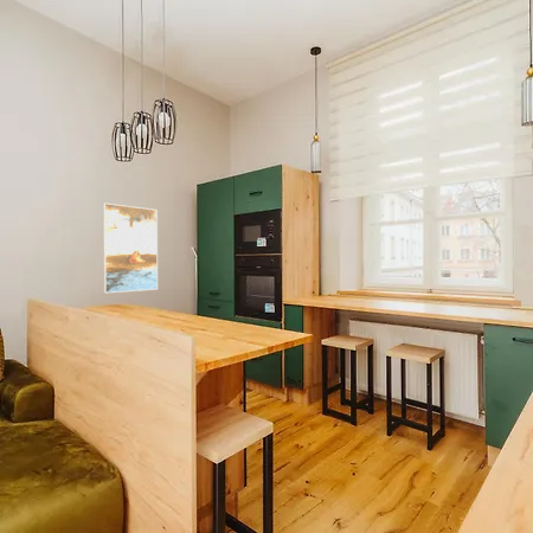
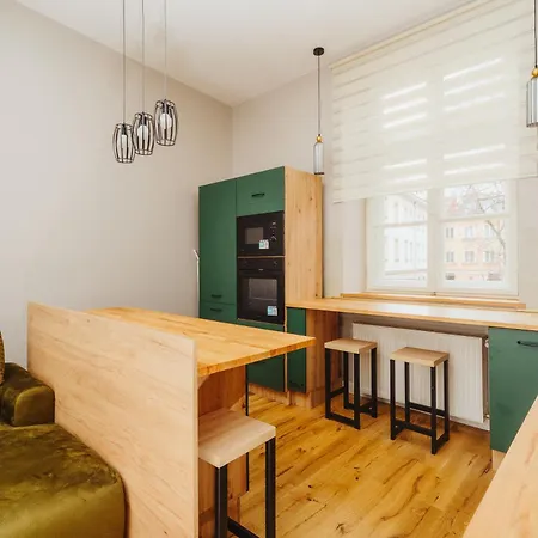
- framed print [102,203,159,294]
